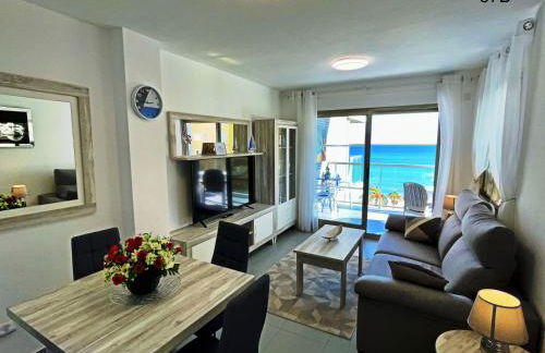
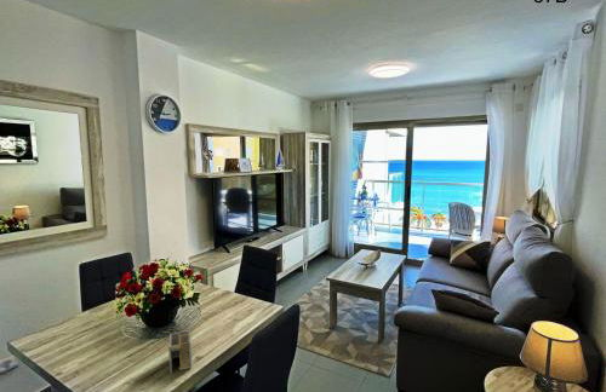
+ napkin holder [167,329,193,375]
